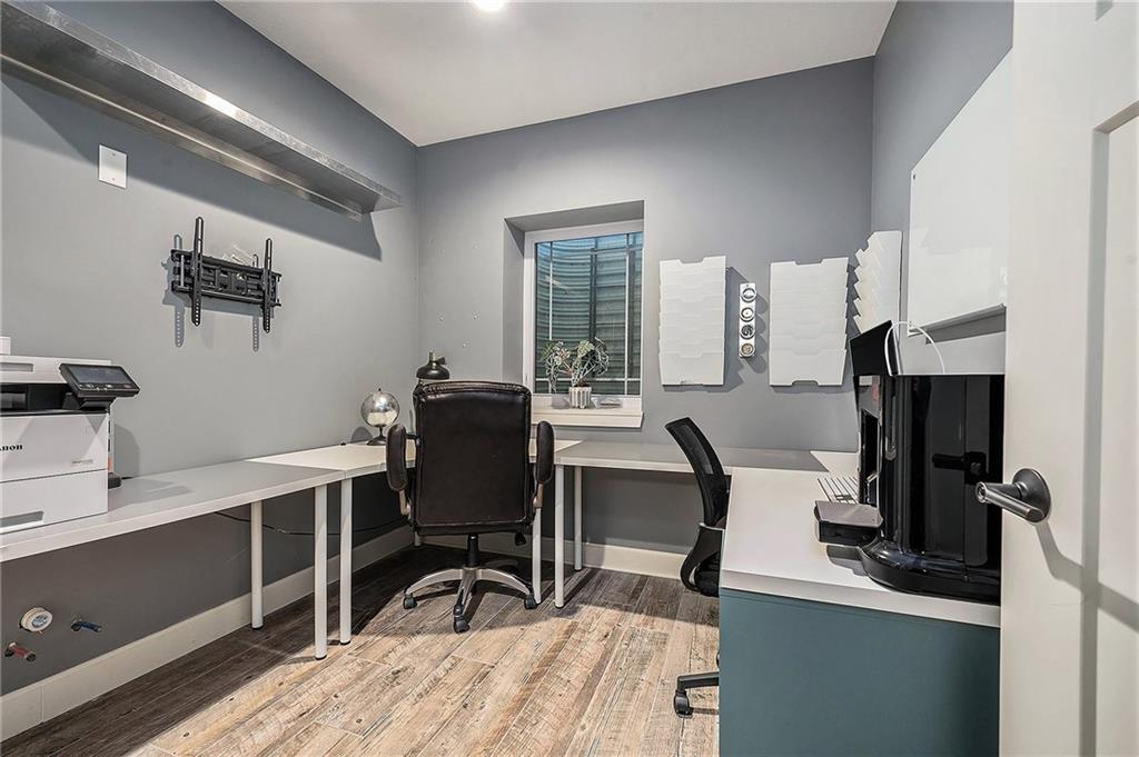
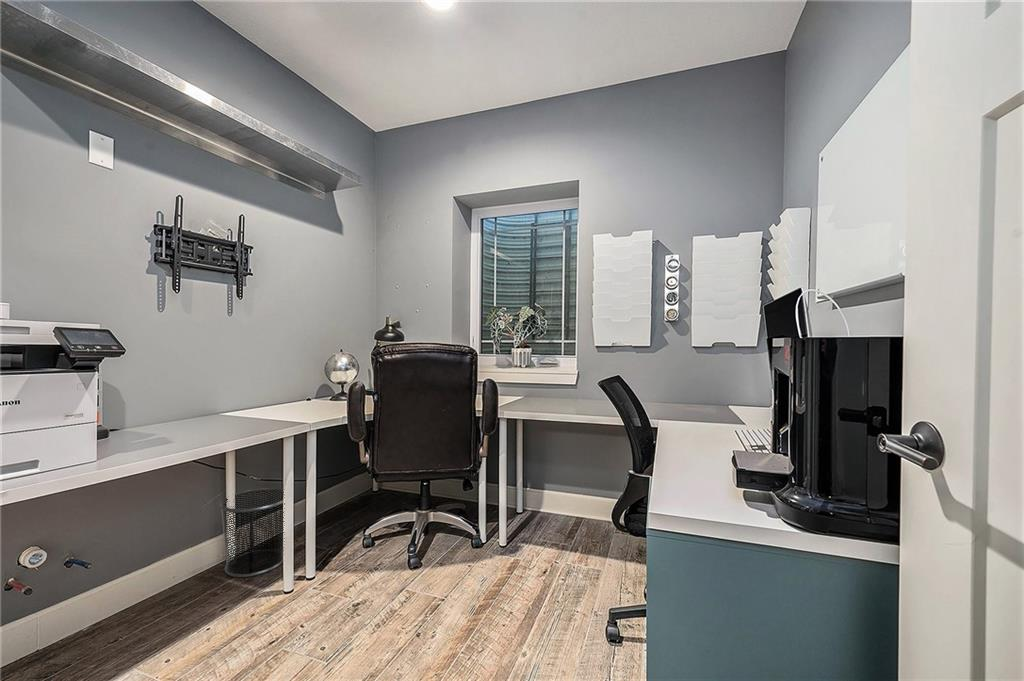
+ waste bin [219,487,284,578]
